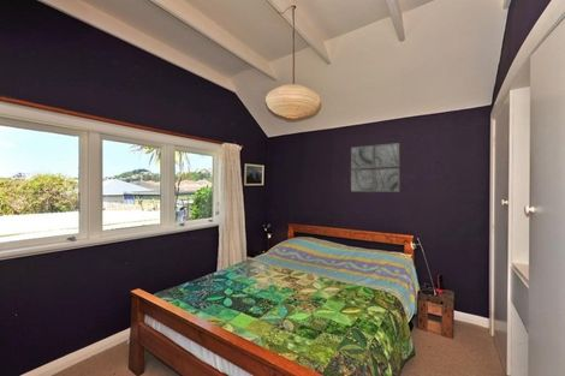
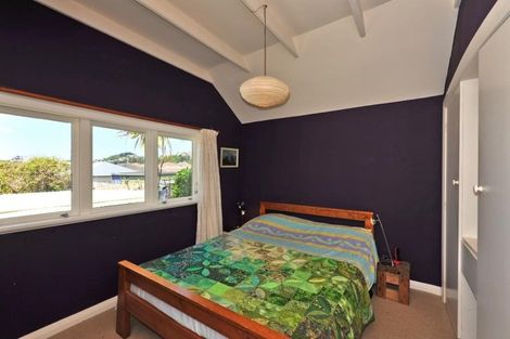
- wall art [350,142,400,193]
